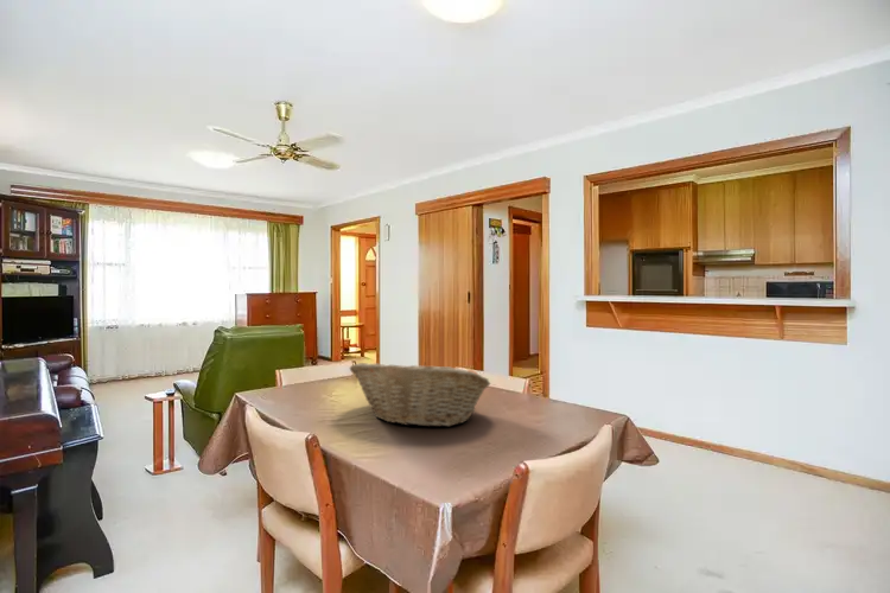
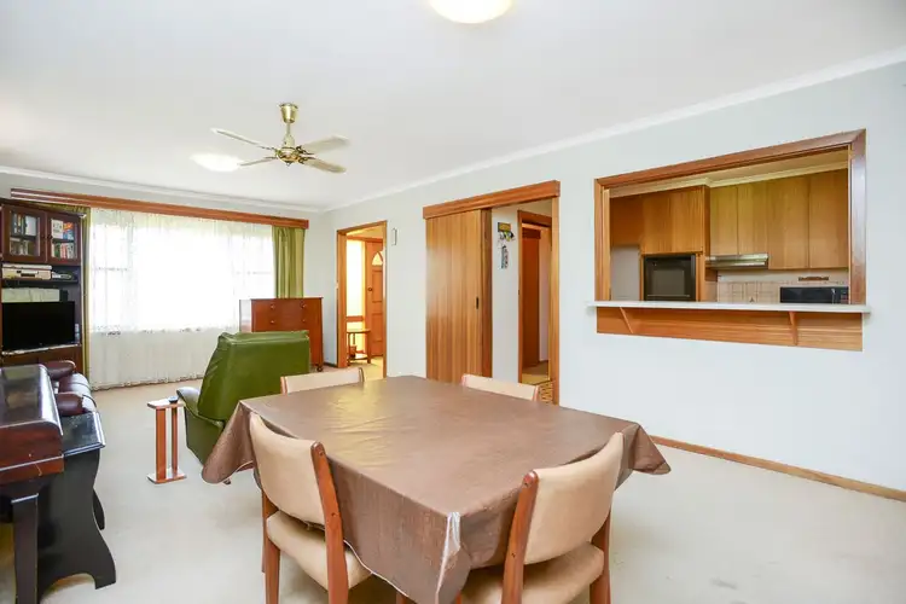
- fruit basket [349,362,492,428]
